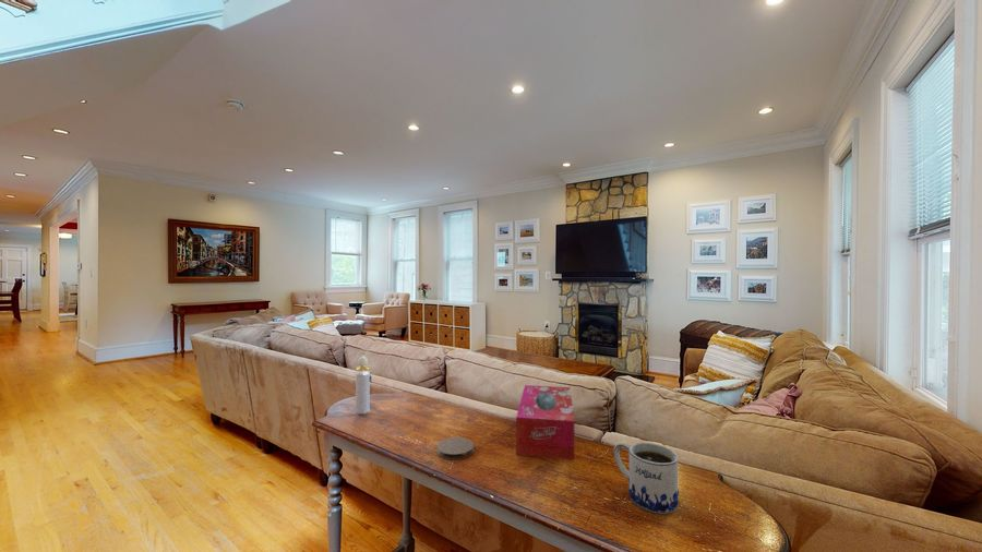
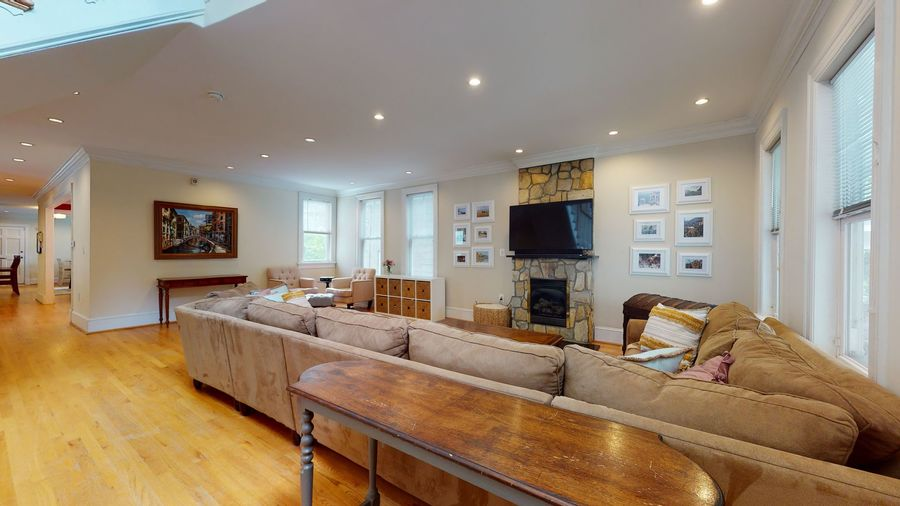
- mug [612,441,680,515]
- tissue box [515,384,575,460]
- perfume bottle [352,356,372,415]
- coaster [436,436,475,460]
